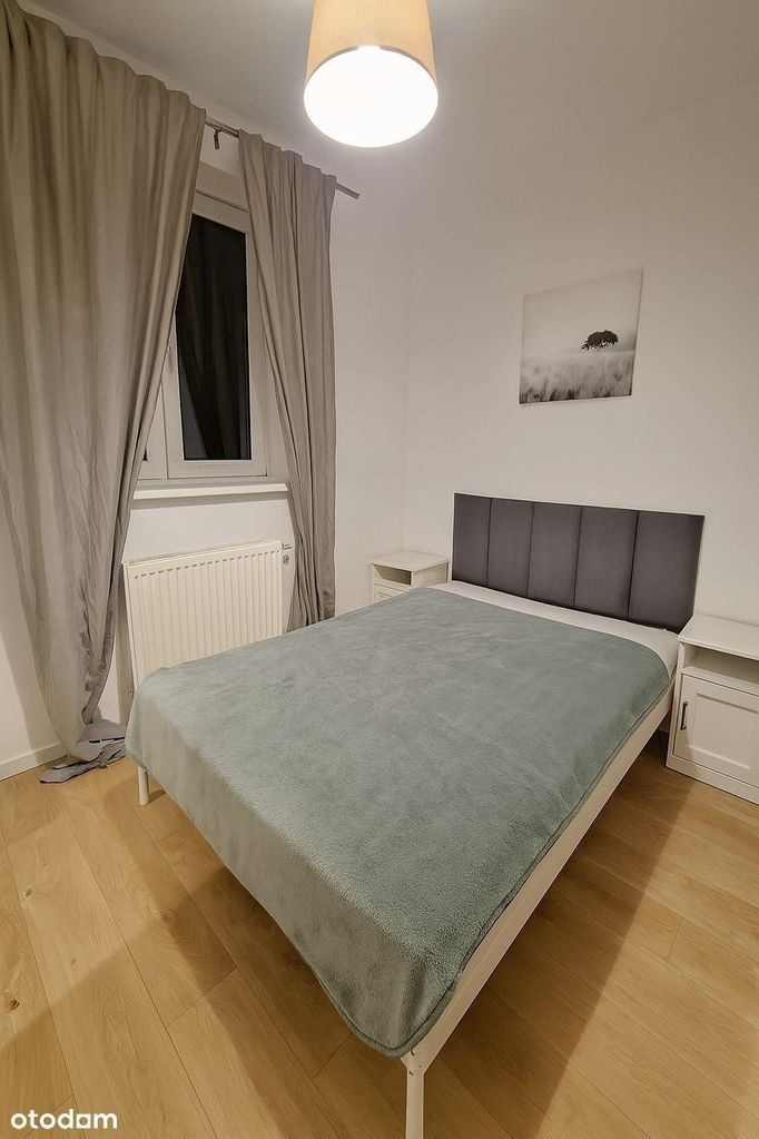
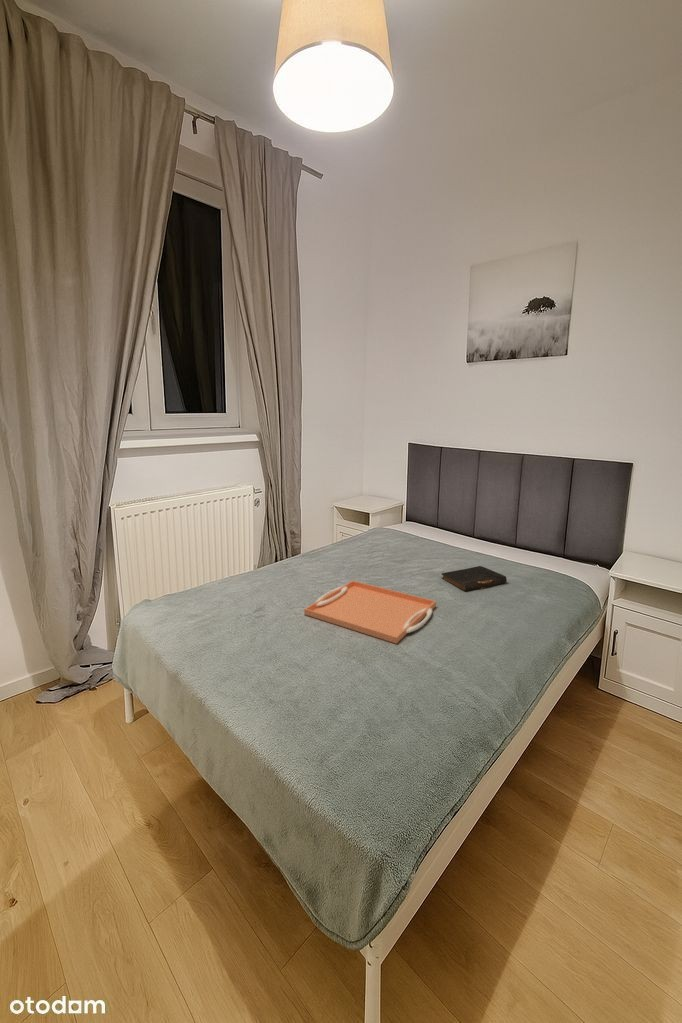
+ book [441,565,508,592]
+ serving tray [303,579,437,645]
